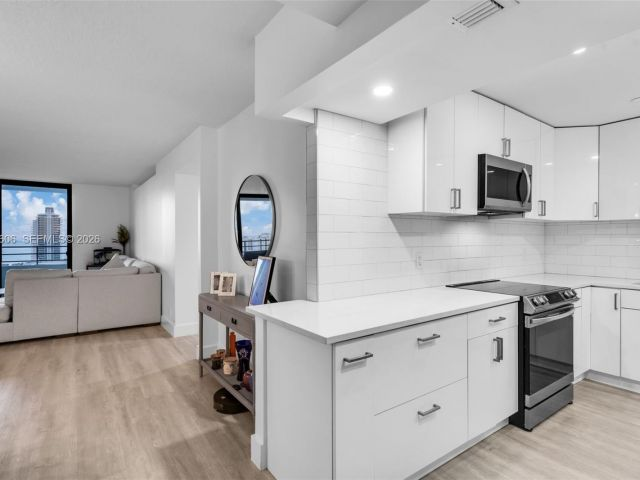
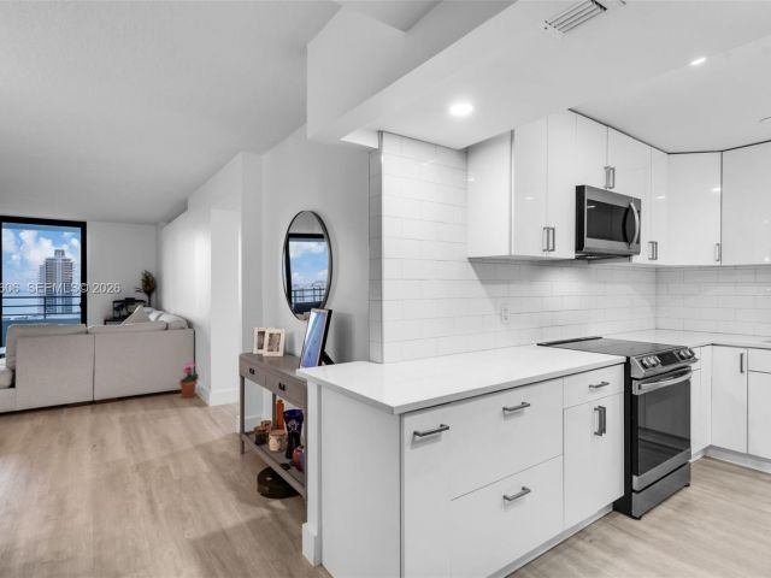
+ potted plant [178,361,200,399]
